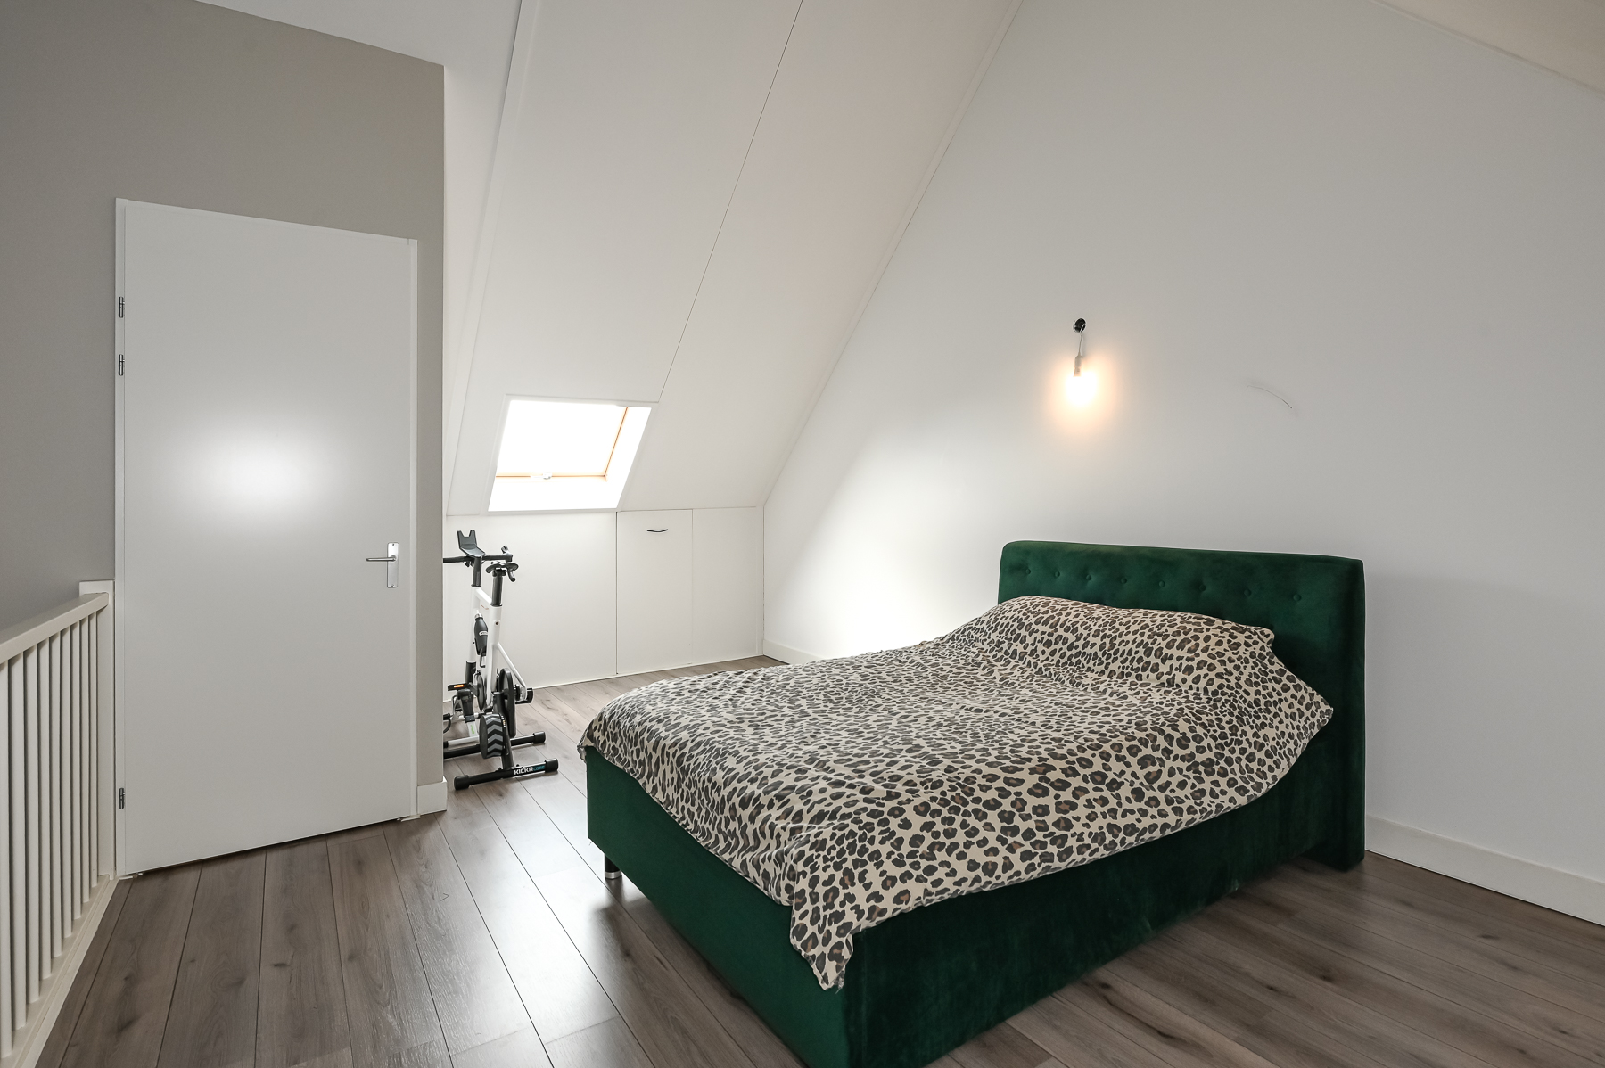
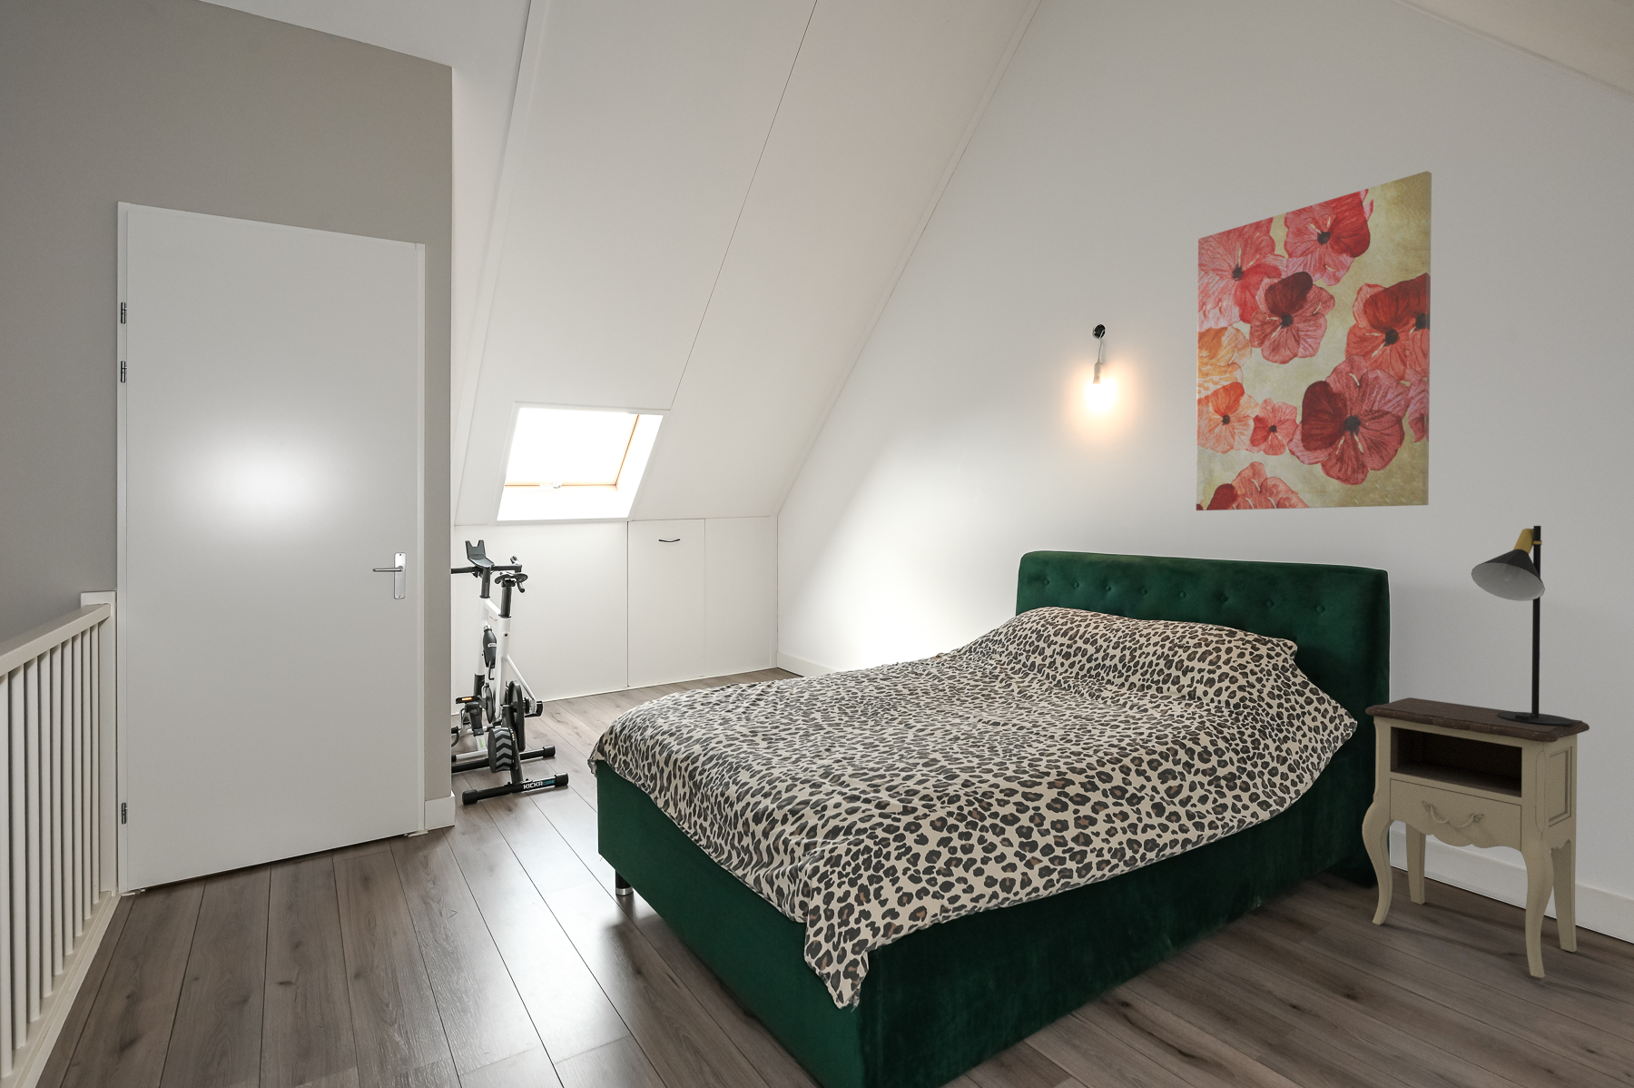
+ nightstand [1362,697,1590,979]
+ table lamp [1470,525,1575,726]
+ wall art [1196,171,1432,511]
